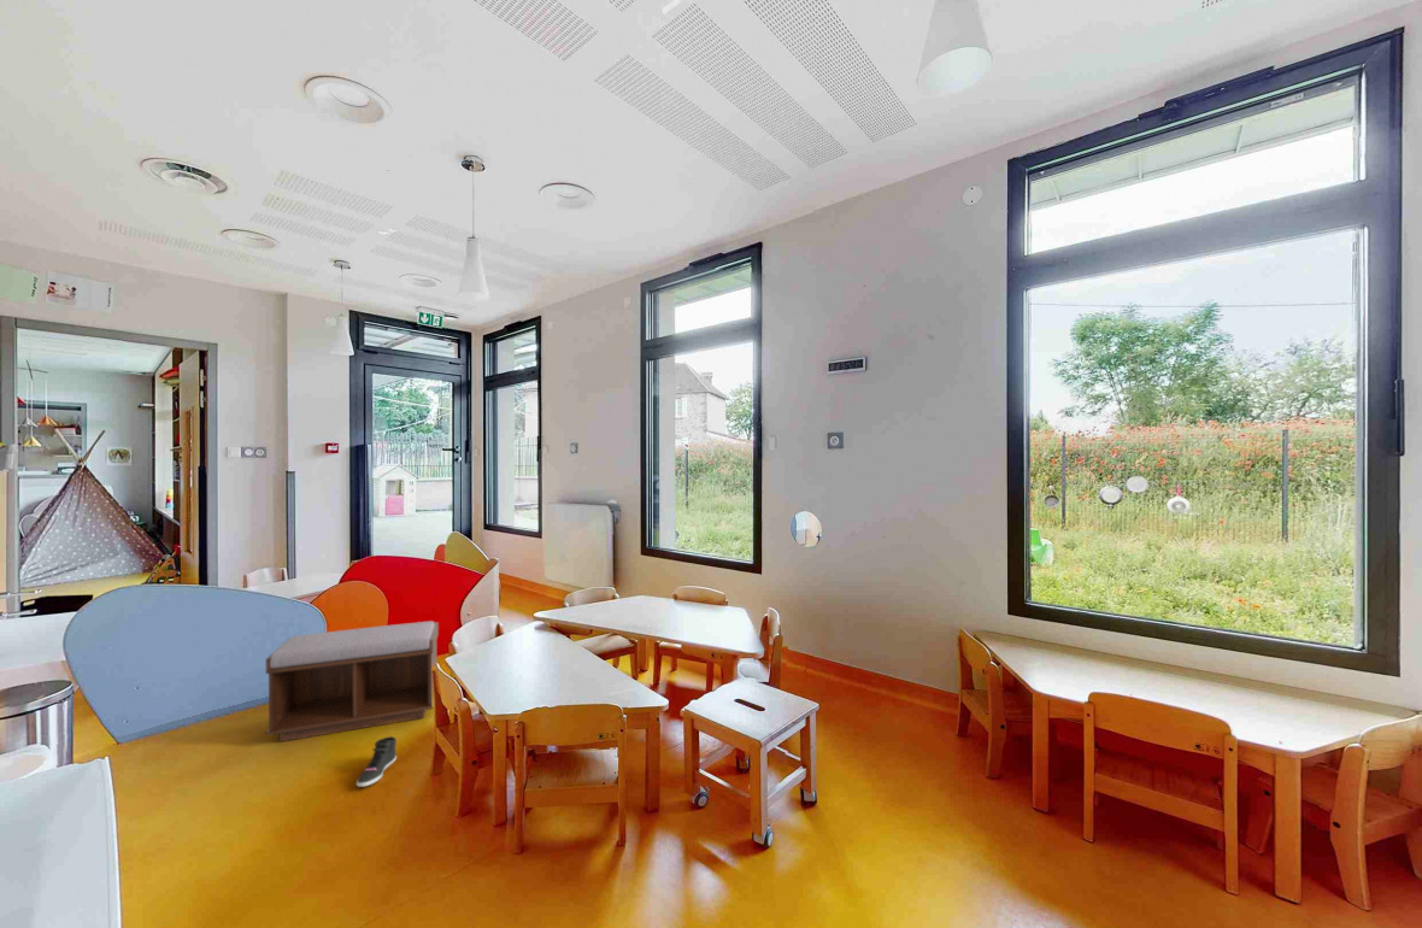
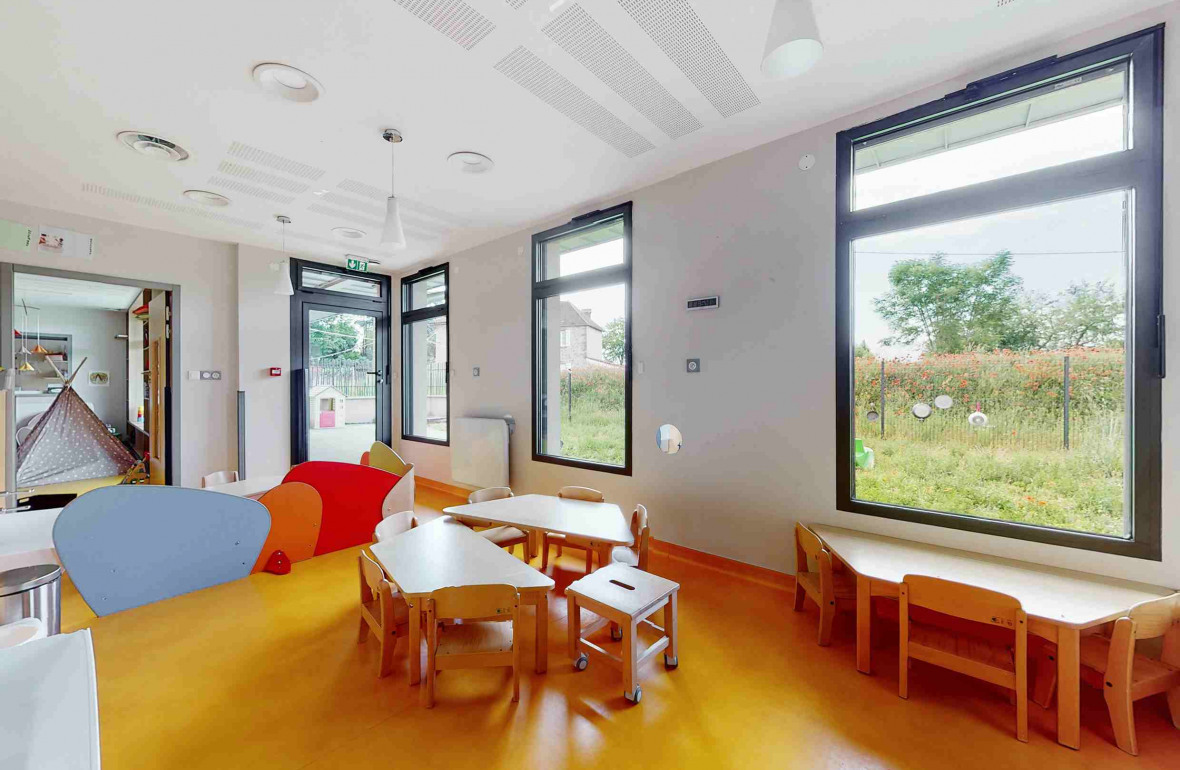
- sneaker [356,735,398,788]
- bench [265,619,440,742]
